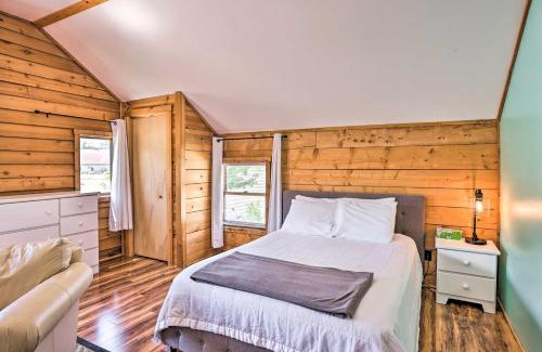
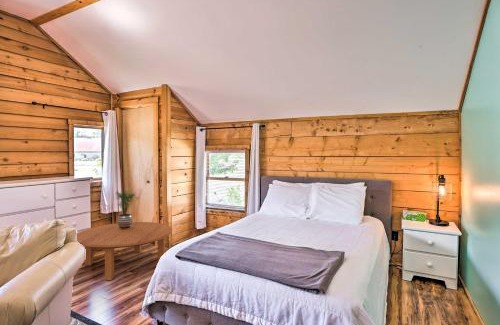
+ coffee table [76,221,173,281]
+ potted plant [115,189,140,229]
